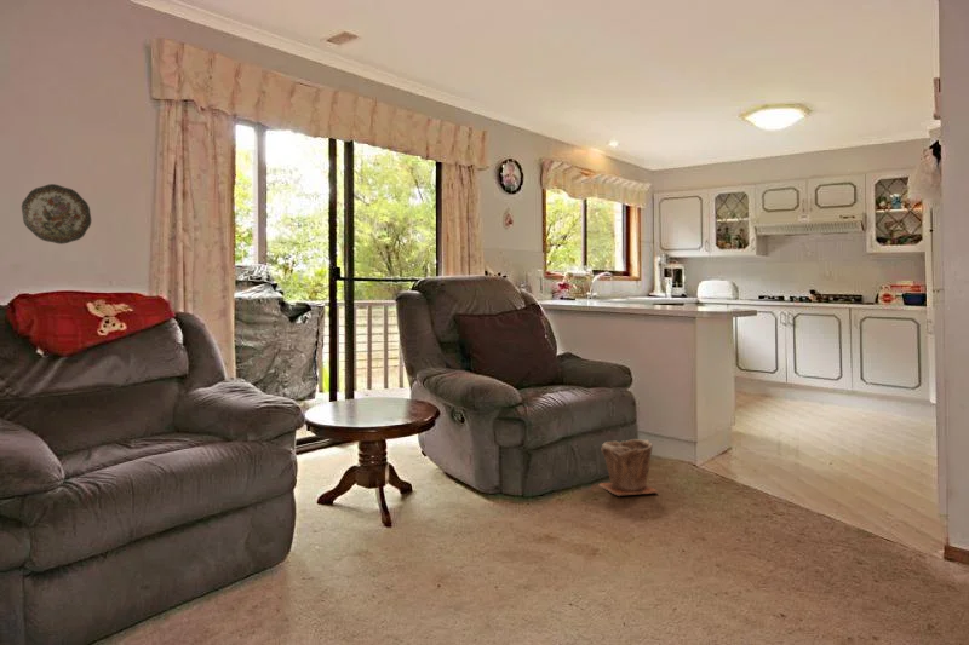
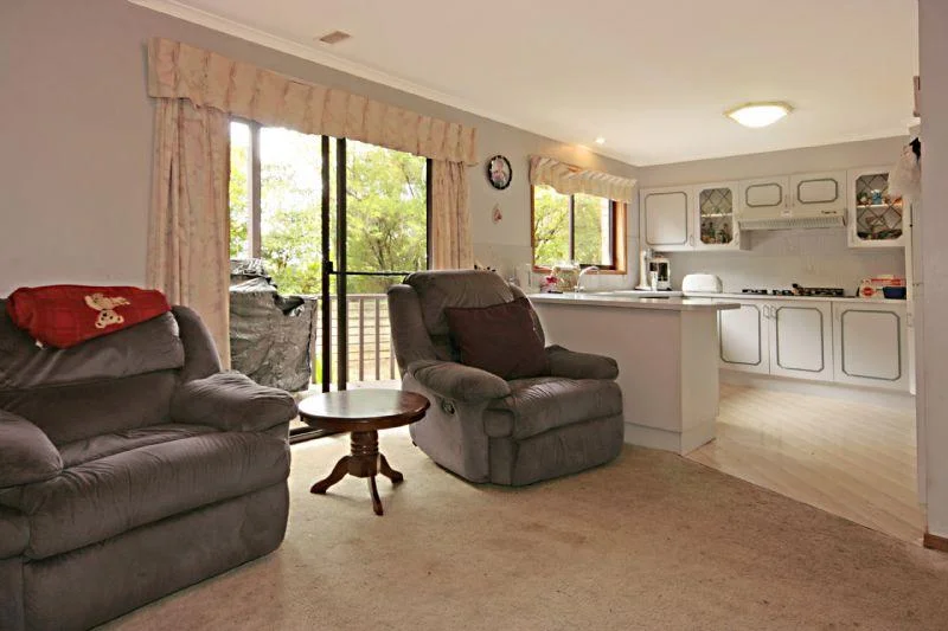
- plant pot [597,438,660,497]
- decorative plate [21,183,92,246]
